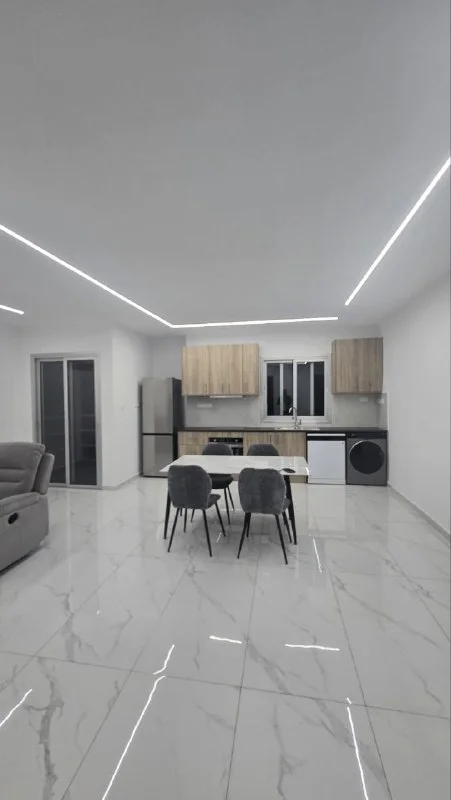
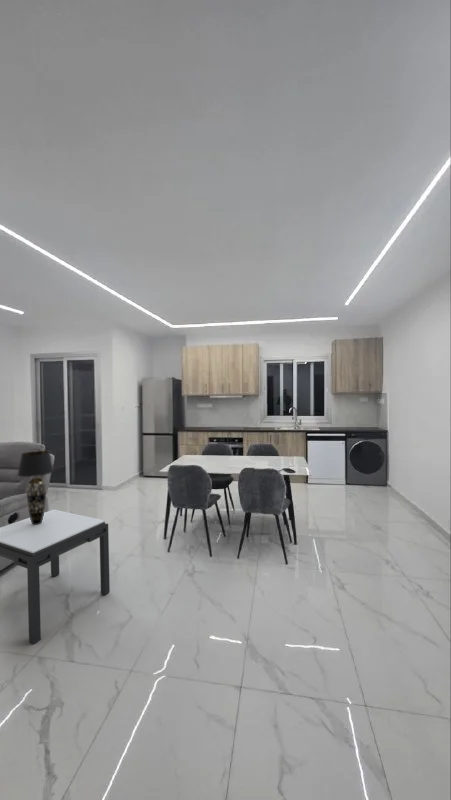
+ side table [0,509,111,645]
+ table lamp [16,450,55,525]
